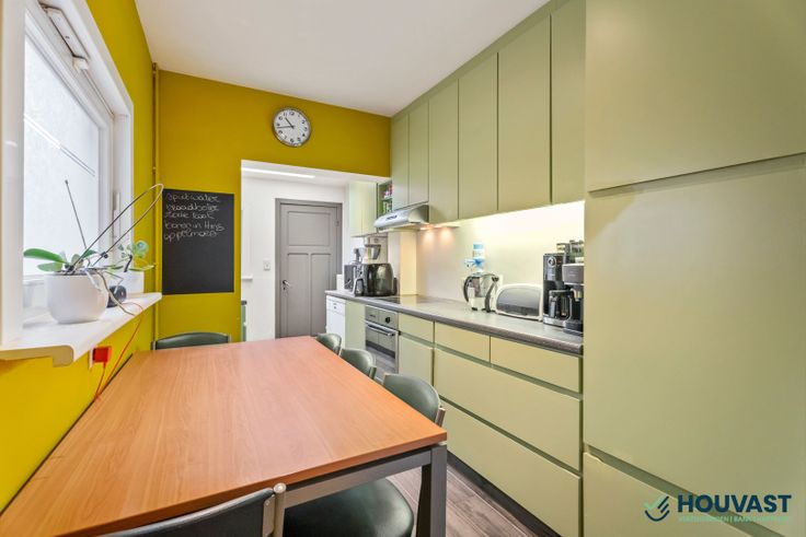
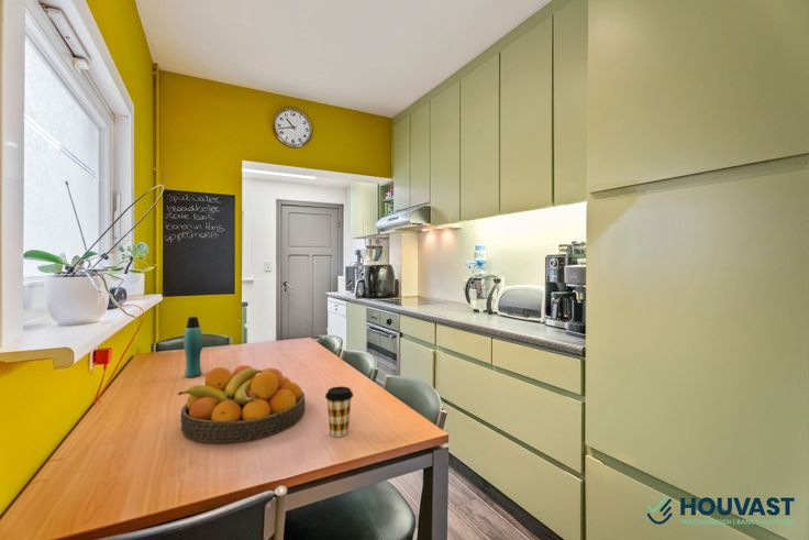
+ bottle [182,316,203,378]
+ fruit bowl [177,364,307,443]
+ coffee cup [324,385,354,438]
